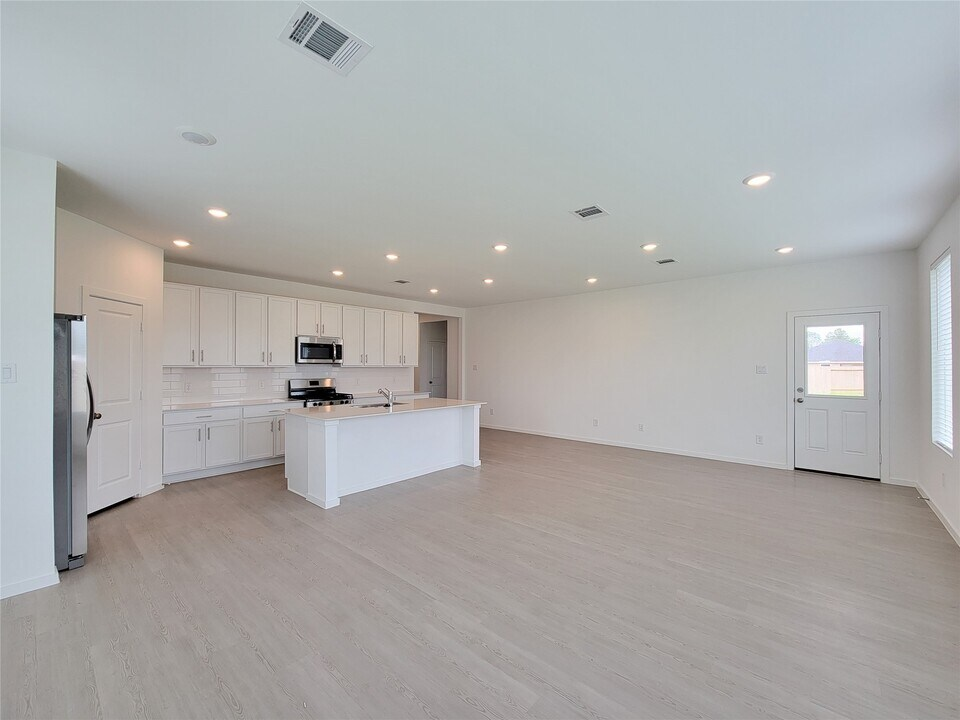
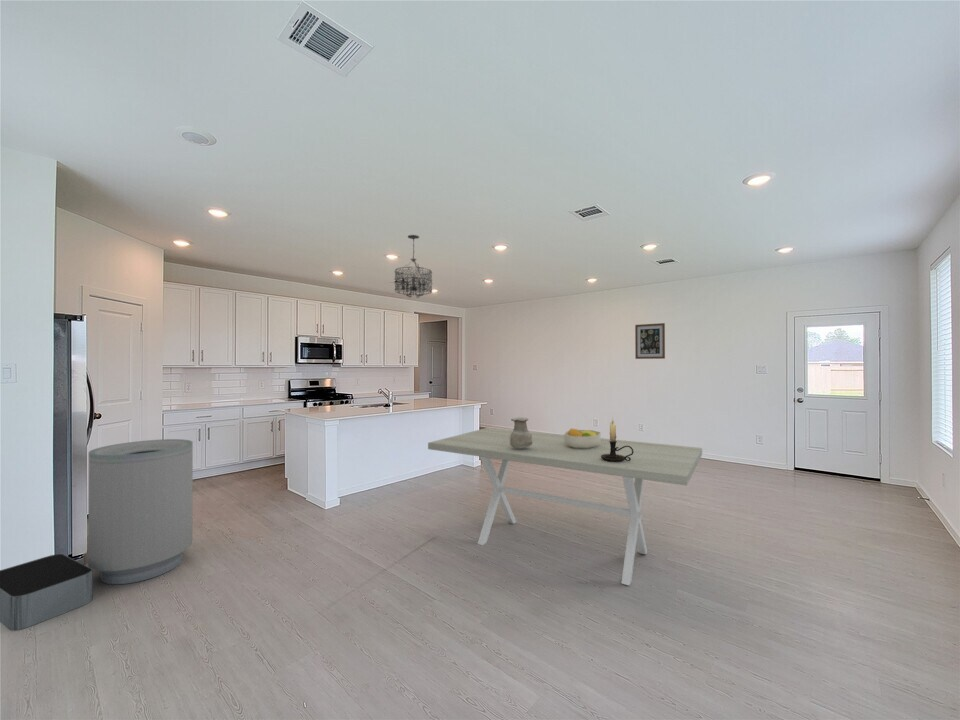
+ dining table [427,427,703,587]
+ wall art [634,322,666,360]
+ candle holder [601,416,634,462]
+ storage bin [0,553,94,632]
+ chandelier [393,234,433,299]
+ vase [510,416,533,449]
+ fruit bowl [563,427,602,449]
+ trash can [87,438,194,585]
